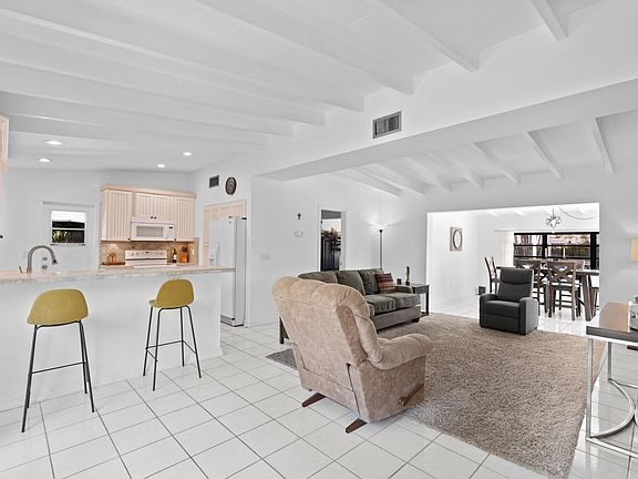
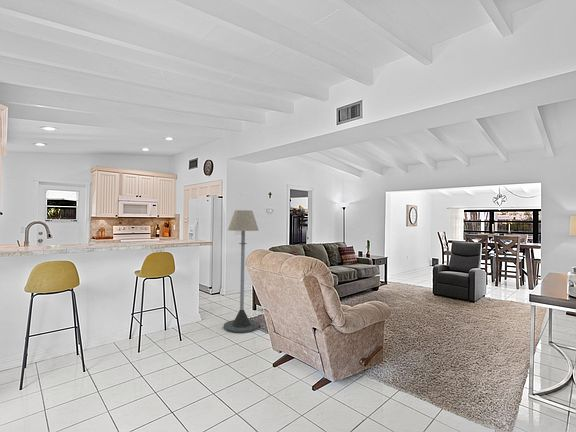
+ floor lamp [223,209,260,334]
